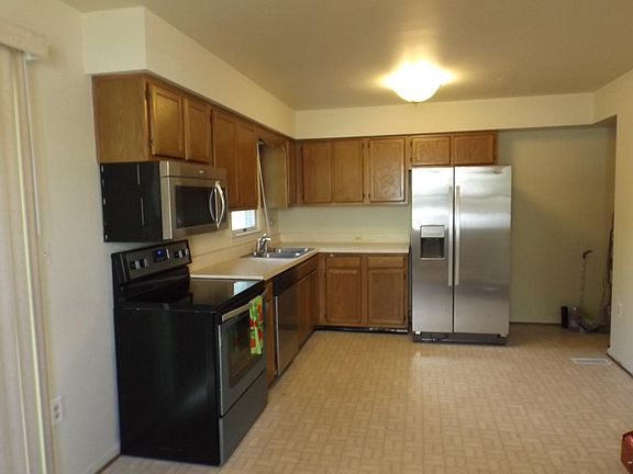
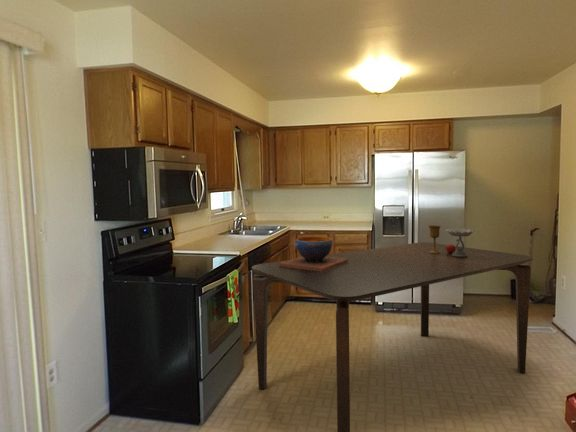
+ decorative bowl [279,236,348,271]
+ dining table [251,242,534,432]
+ goblet [428,224,476,257]
